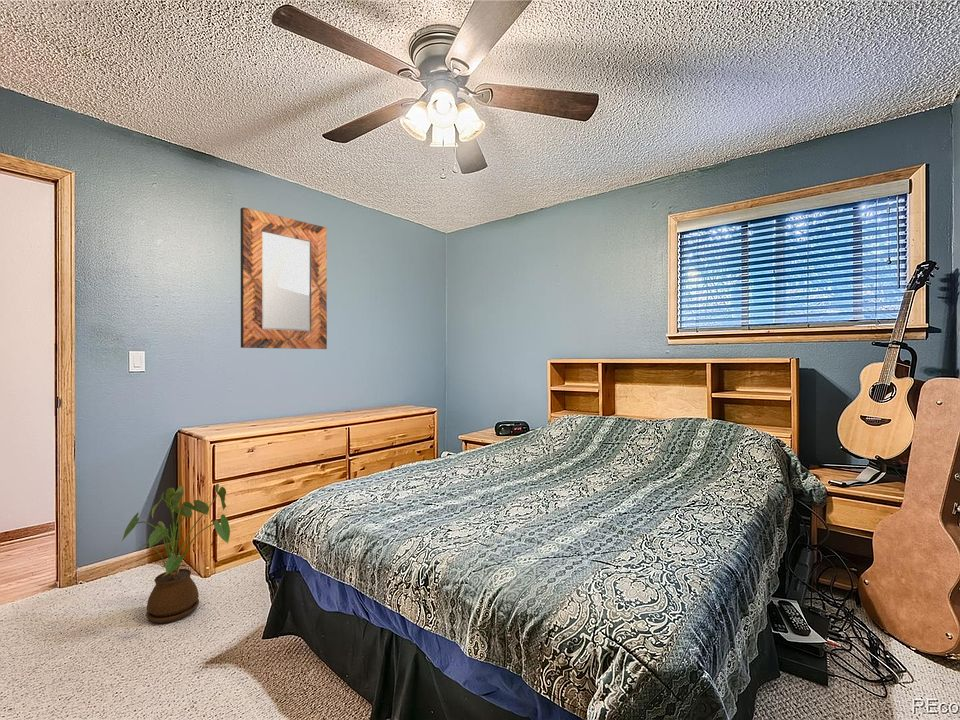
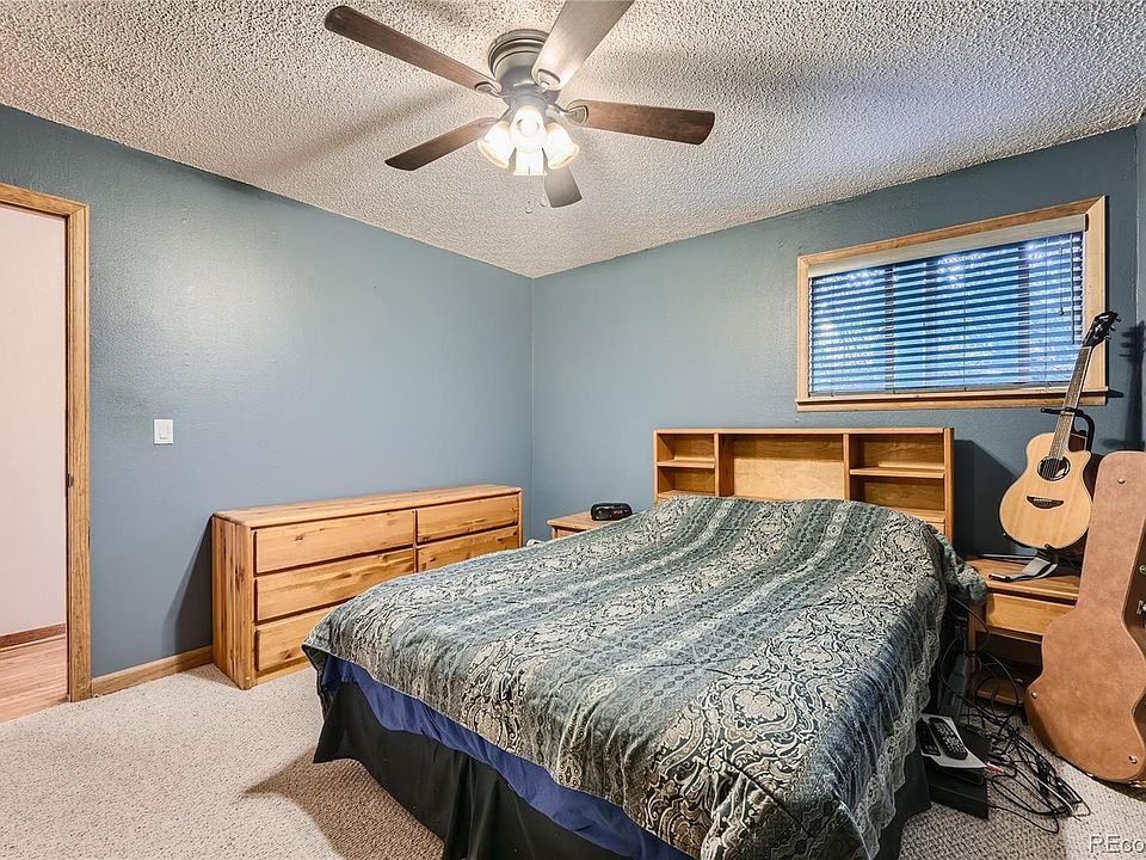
- home mirror [239,206,328,350]
- house plant [121,483,231,624]
